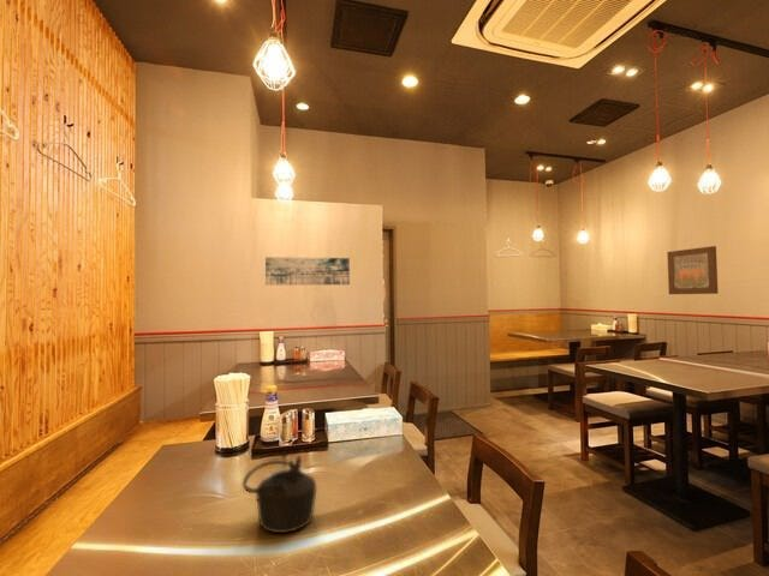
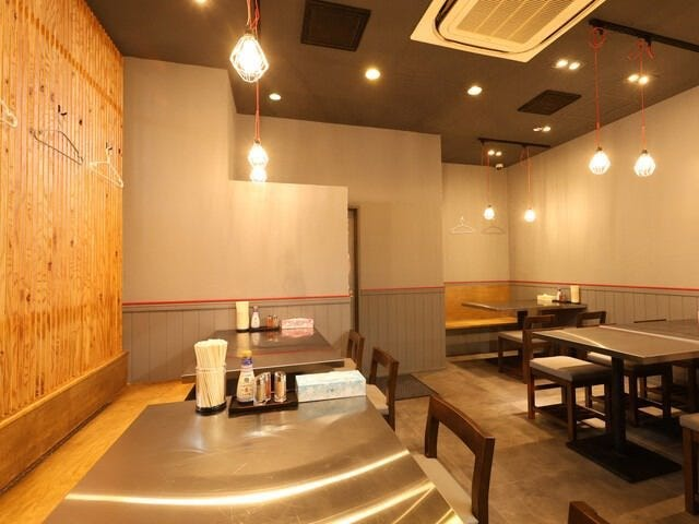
- wall art [666,245,720,295]
- wall art [264,256,351,287]
- teapot [242,454,317,534]
